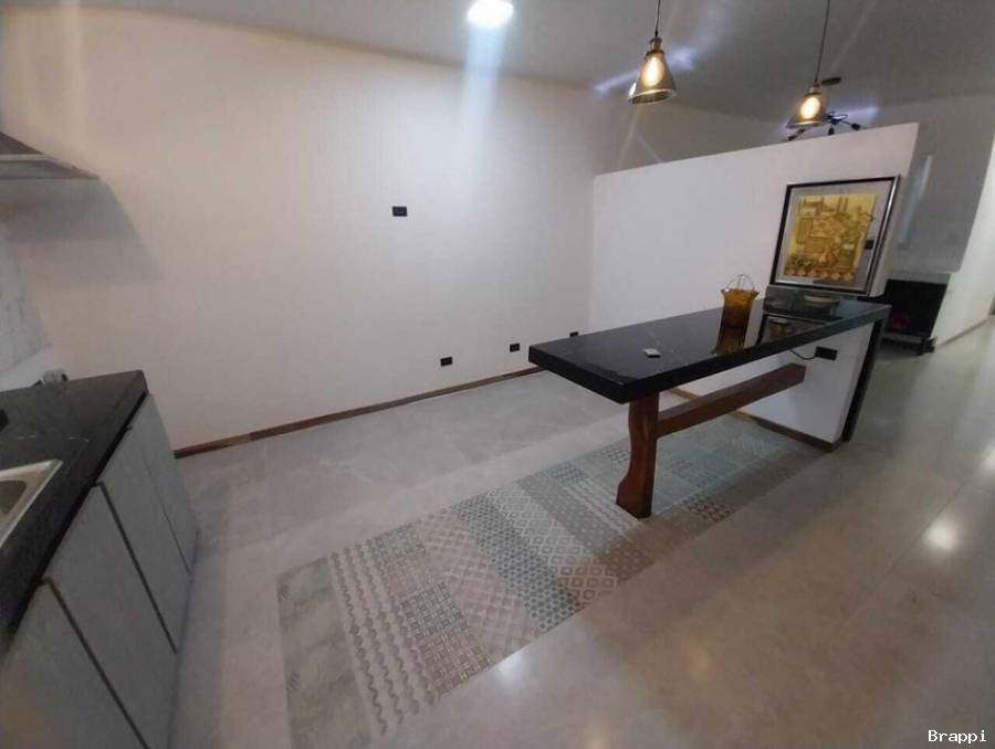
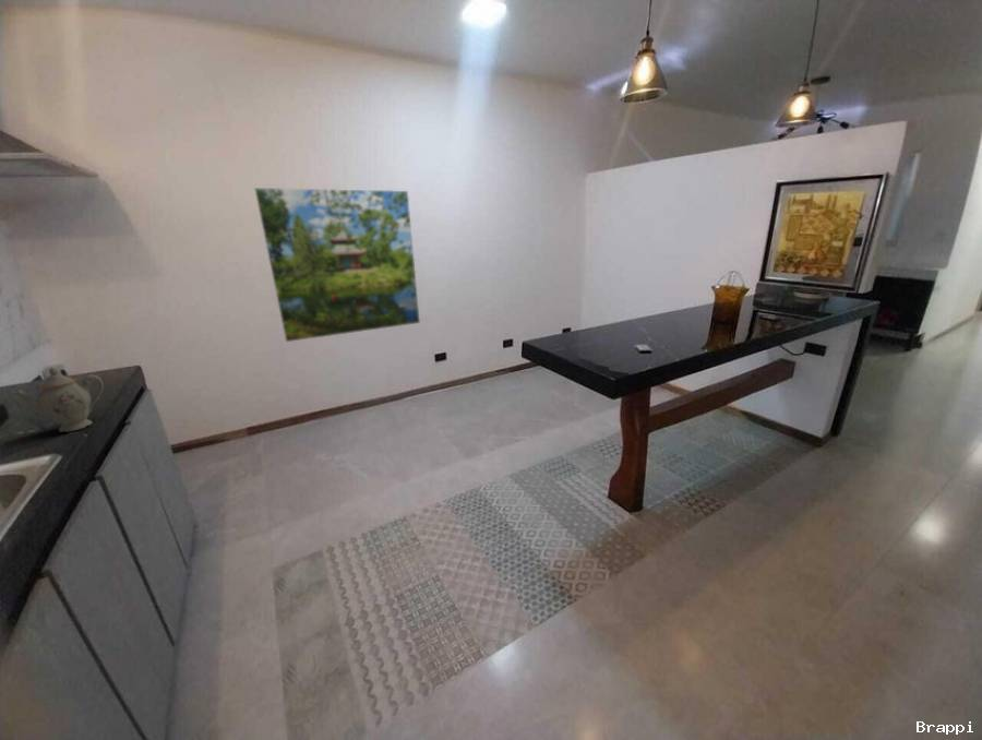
+ chinaware [10,367,105,433]
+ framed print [253,187,421,343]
